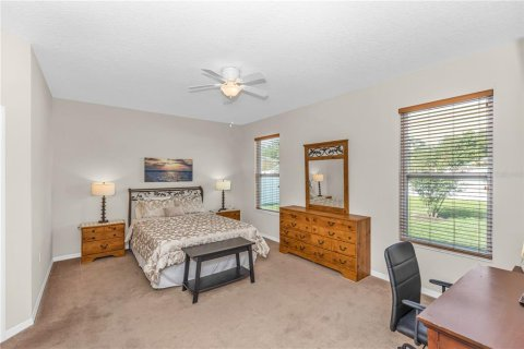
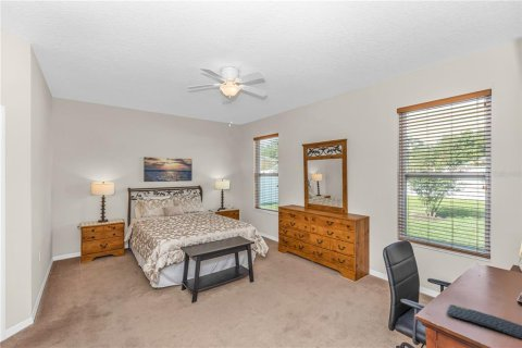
+ keyboard [445,303,522,339]
